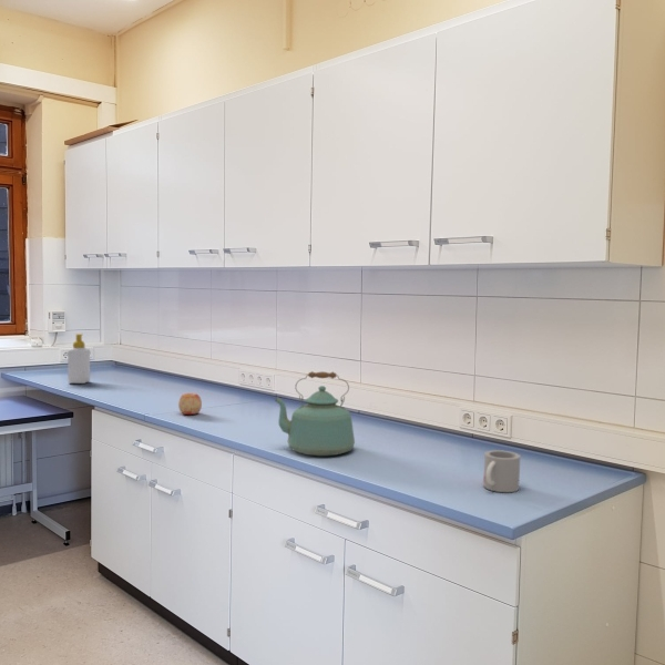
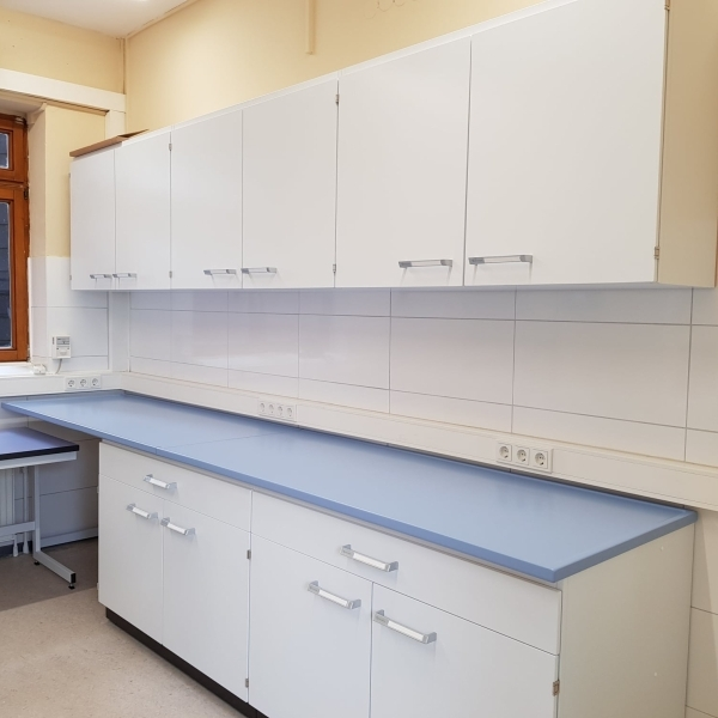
- kettle [274,370,356,458]
- soap bottle [66,332,91,385]
- mug [482,449,521,493]
- apple [177,392,203,416]
